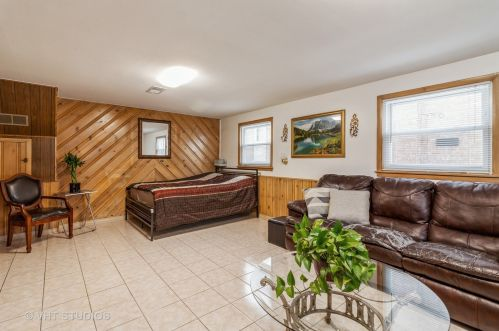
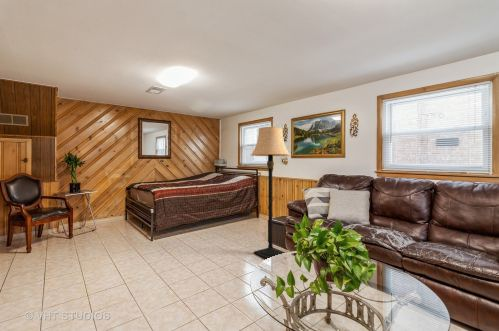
+ lamp [250,126,291,260]
